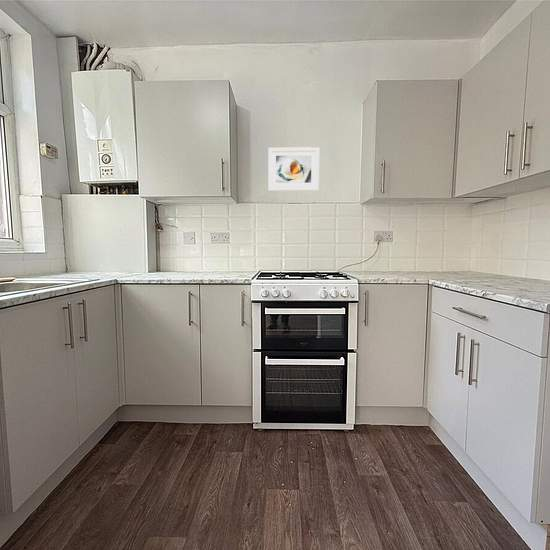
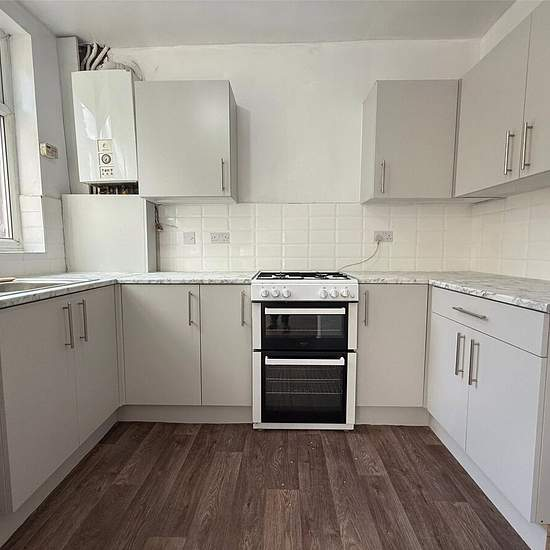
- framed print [267,146,320,192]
